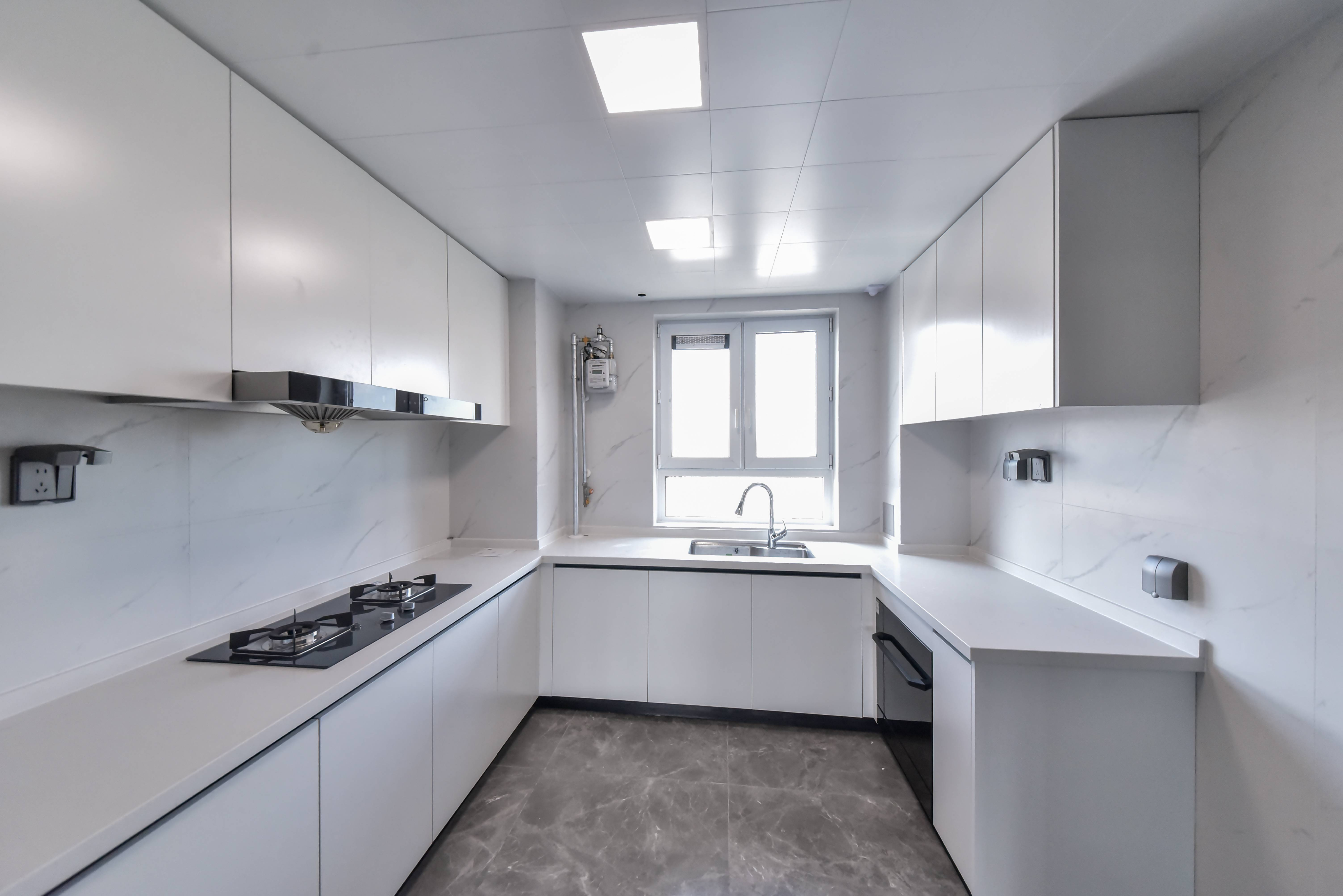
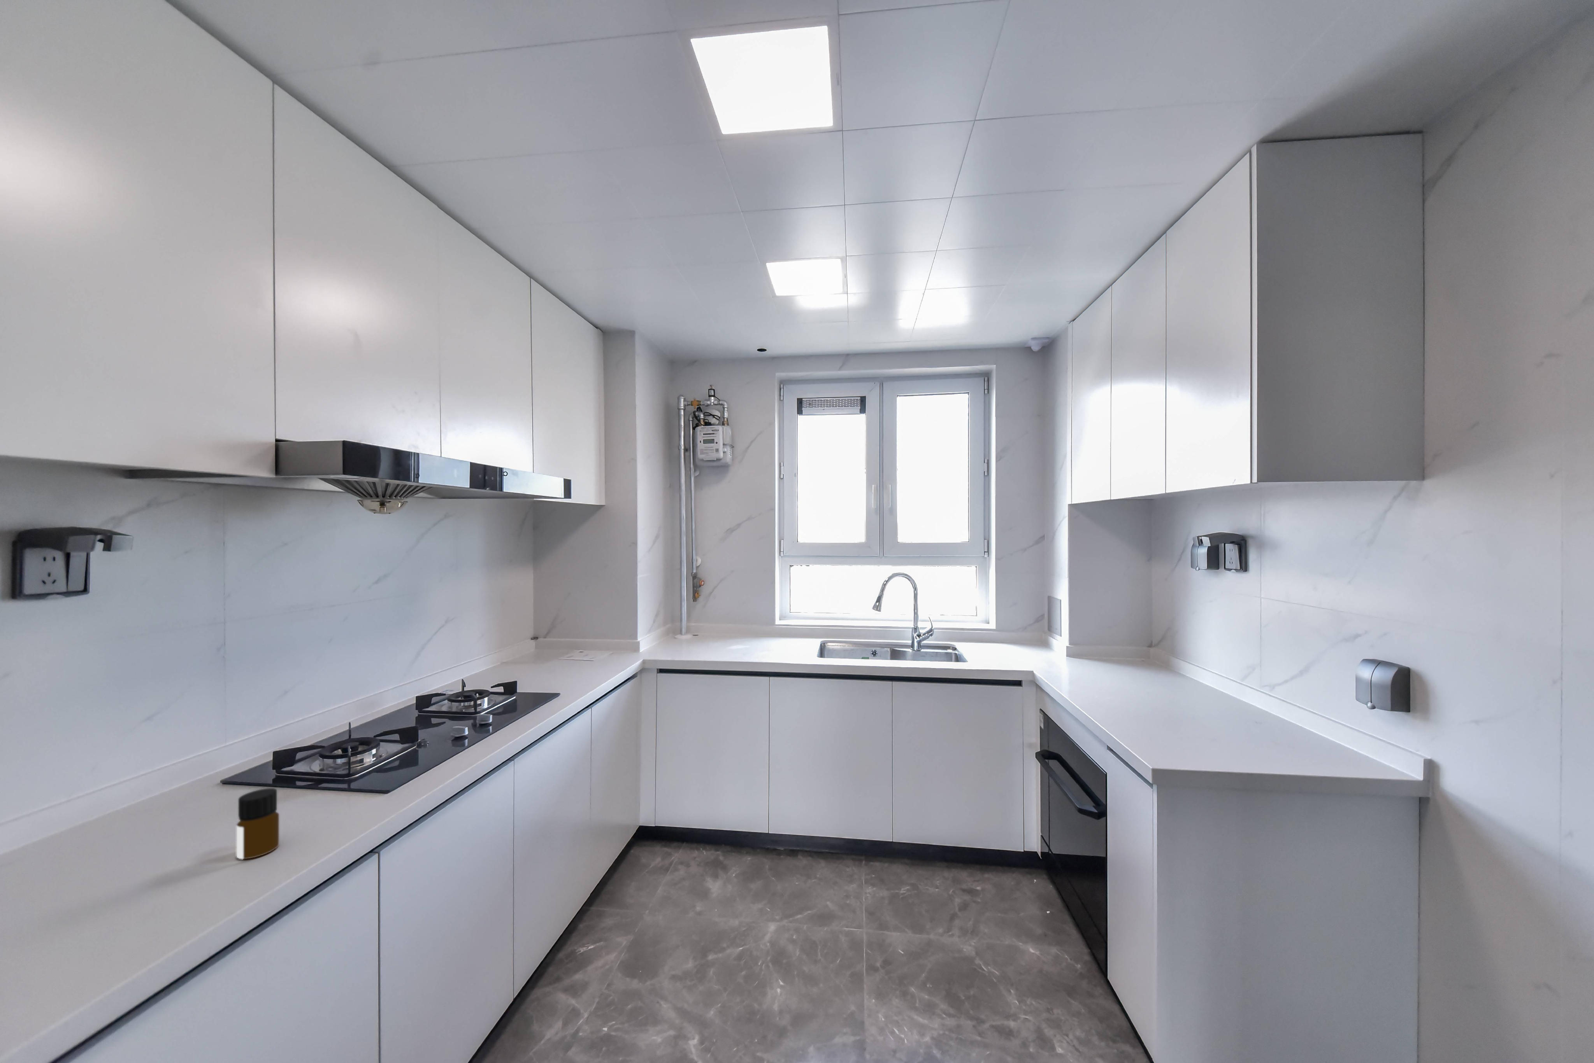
+ bottle [236,788,279,859]
